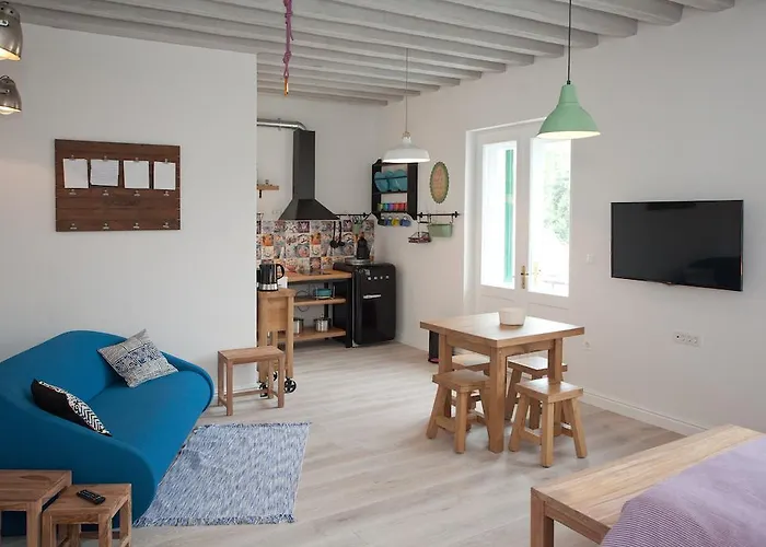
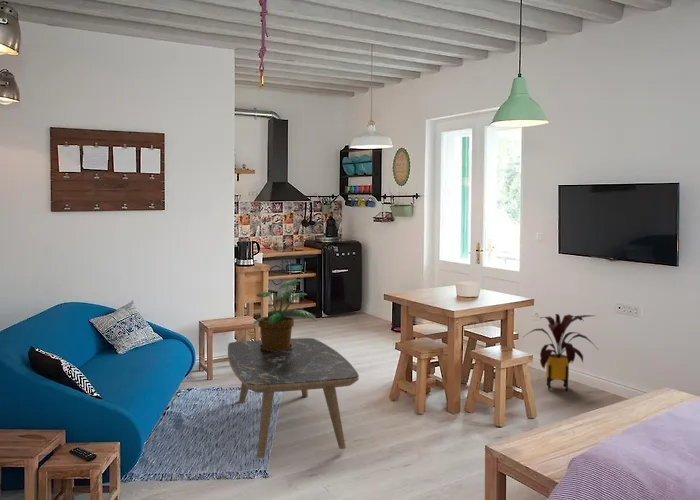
+ coffee table [227,337,360,459]
+ house plant [521,313,598,392]
+ potted plant [253,278,317,352]
